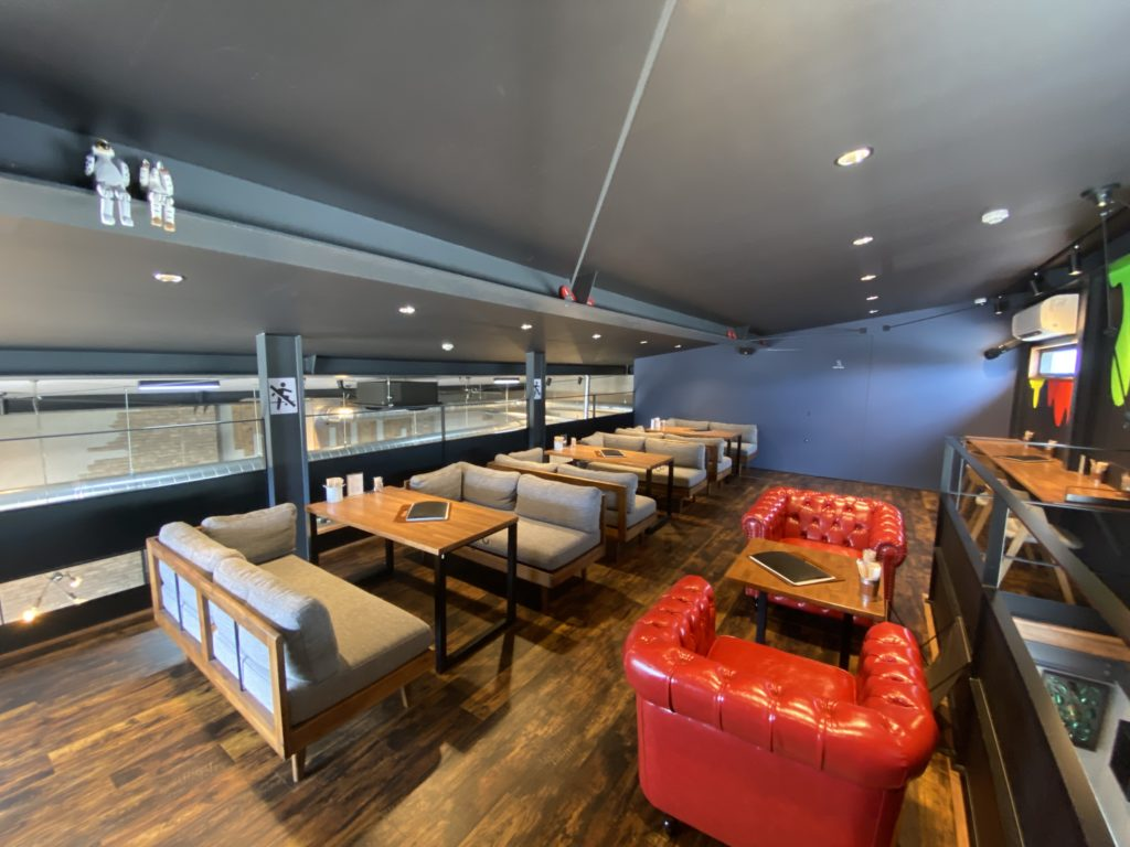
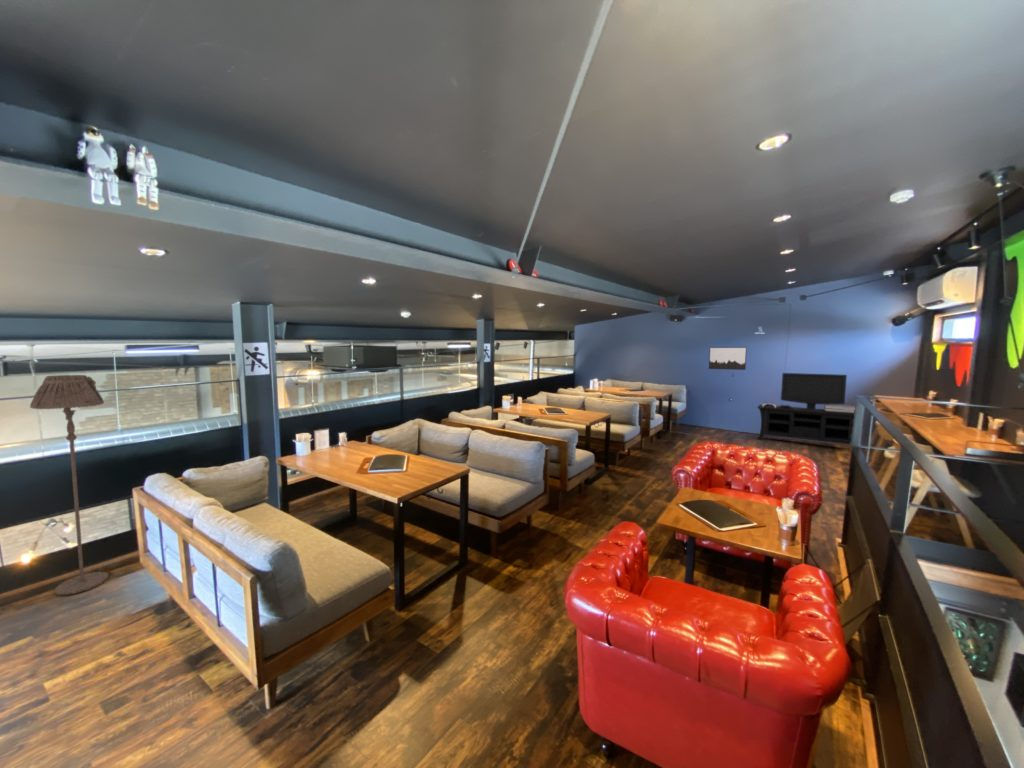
+ media console [756,372,856,445]
+ wall art [708,346,748,371]
+ floor lamp [29,374,110,596]
